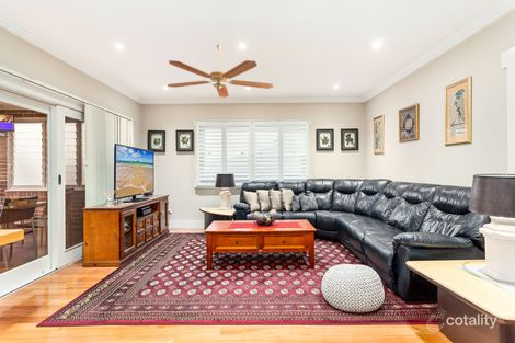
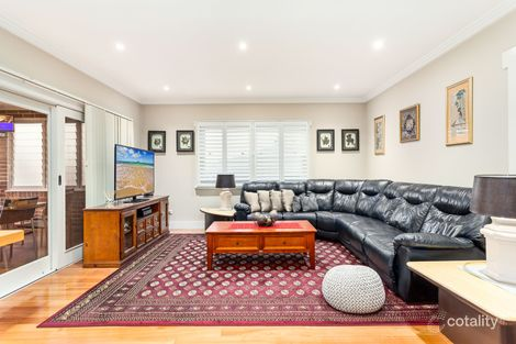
- ceiling fan [167,44,275,99]
